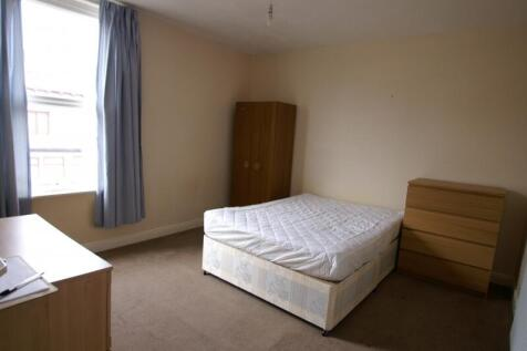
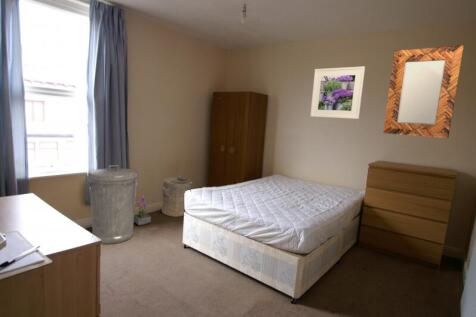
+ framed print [309,66,366,120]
+ home mirror [382,44,465,139]
+ potted plant [134,193,152,227]
+ trash can [87,164,139,245]
+ laundry hamper [160,175,193,218]
